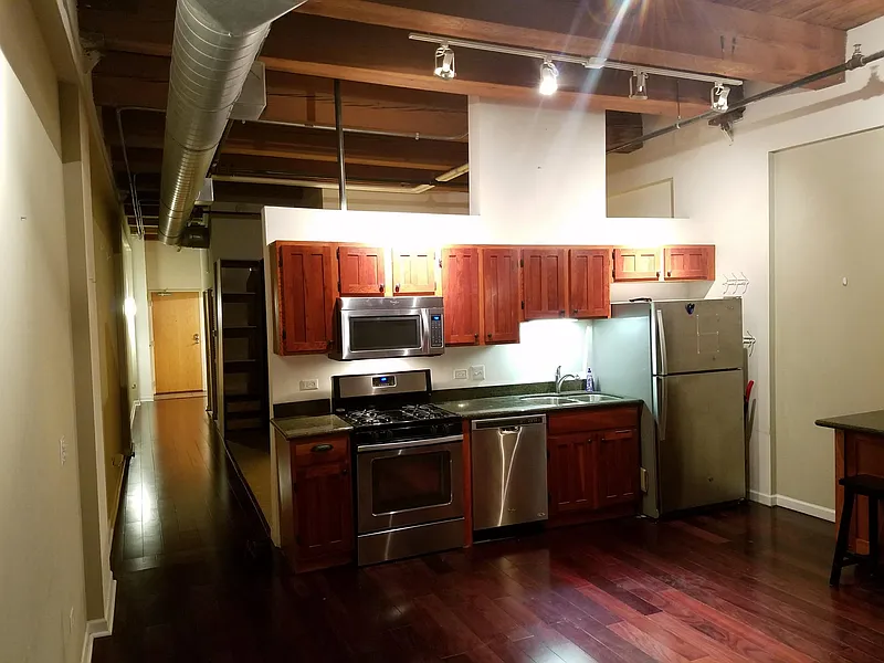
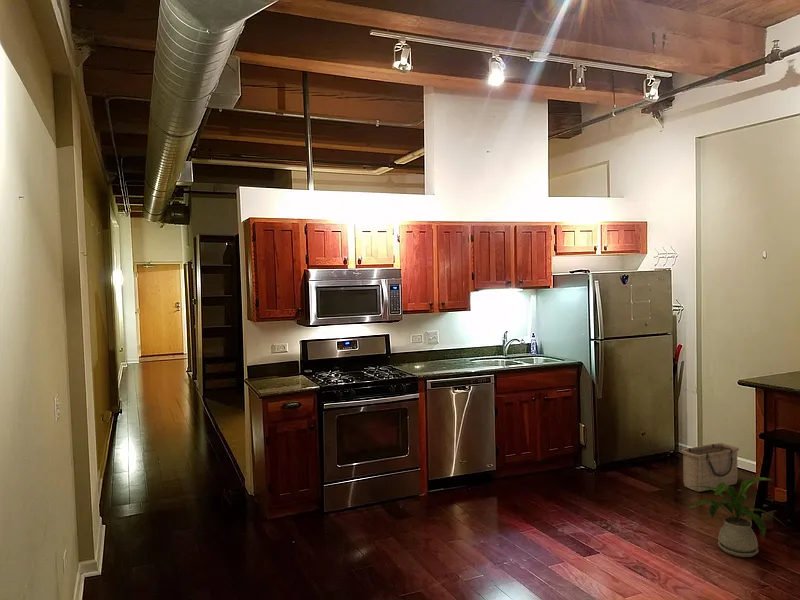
+ house plant [688,476,785,558]
+ basket [680,442,740,493]
